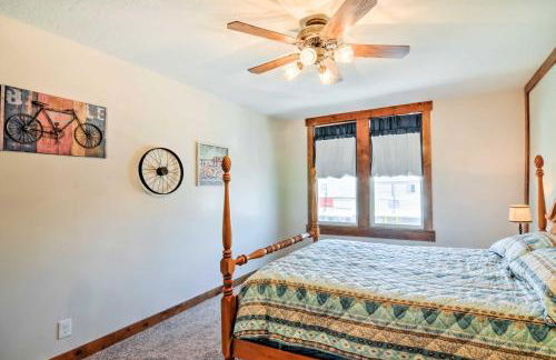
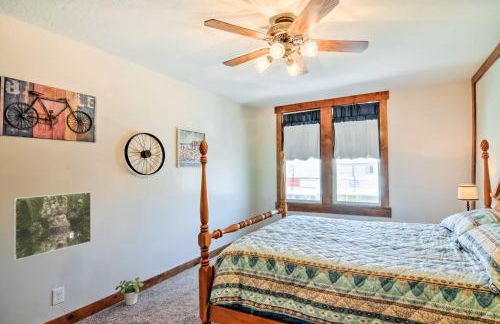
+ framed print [12,191,92,261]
+ potted plant [114,276,144,306]
